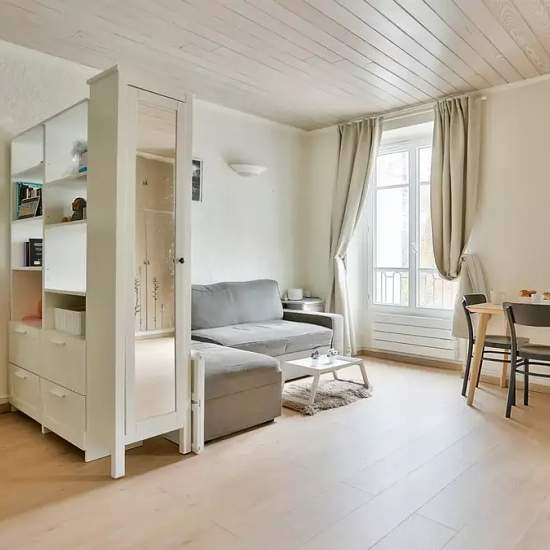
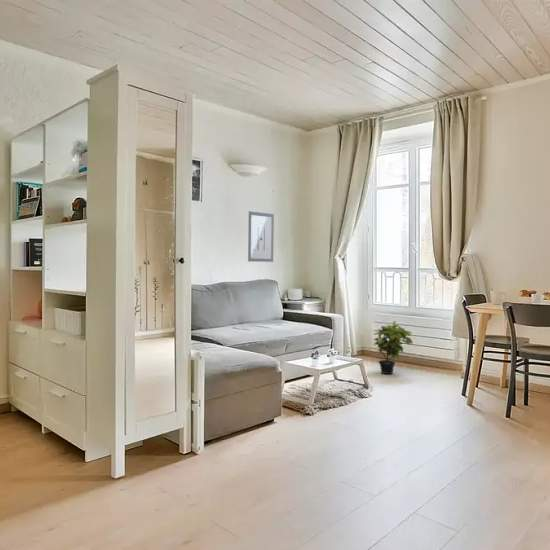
+ wall art [247,210,275,263]
+ potted plant [372,320,414,375]
